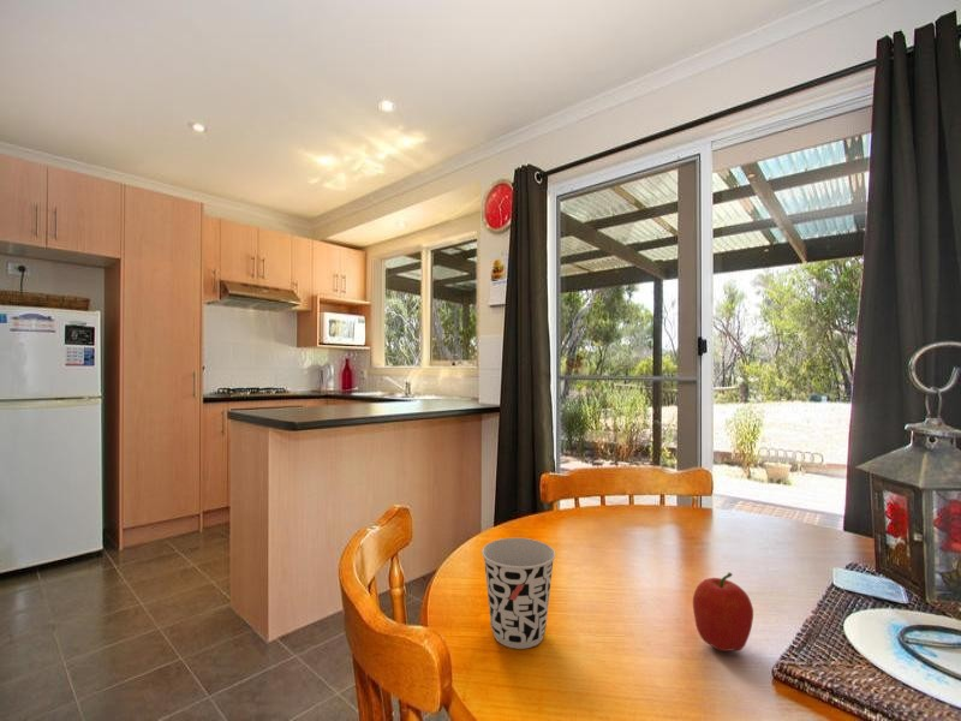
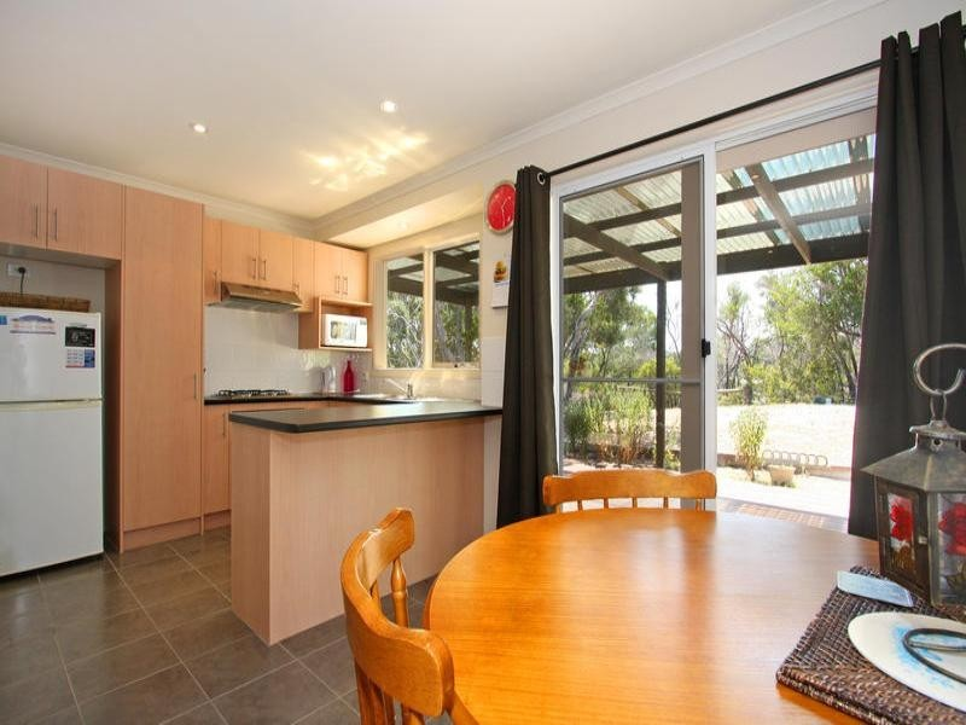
- cup [480,537,556,650]
- fruit [692,572,754,653]
